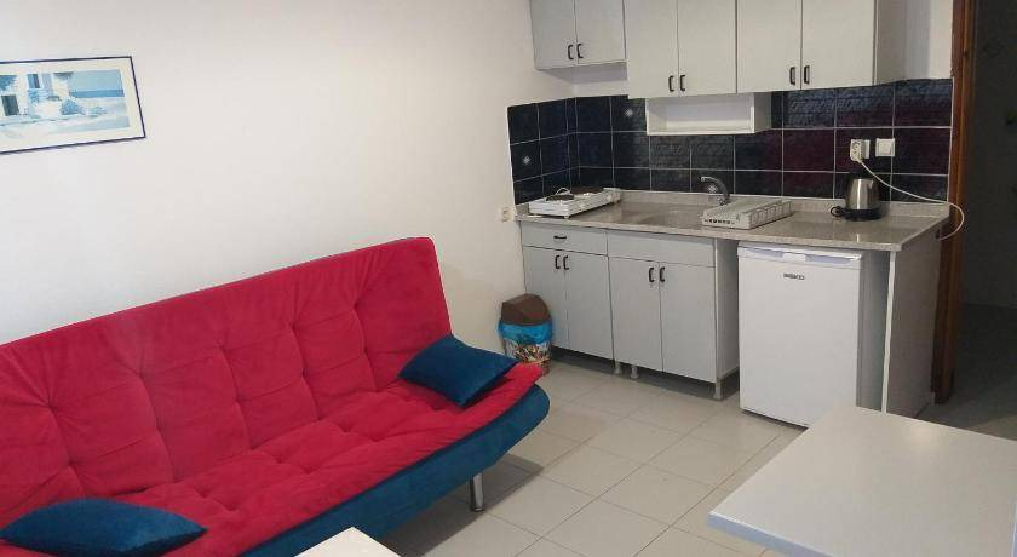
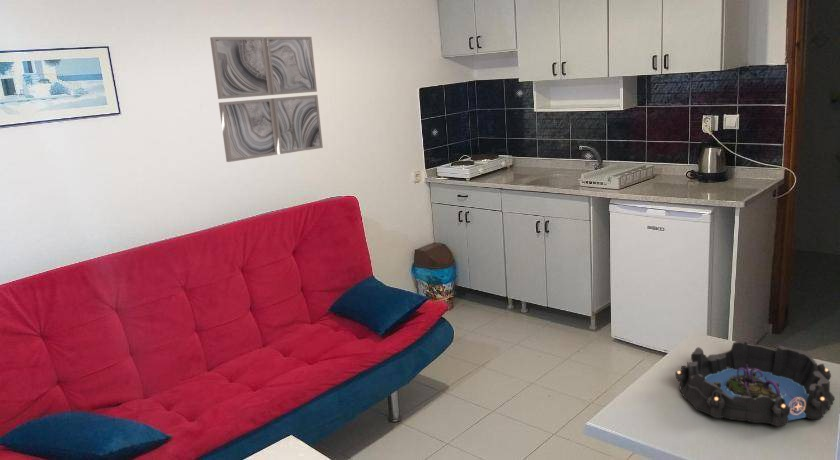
+ wall art [209,36,324,163]
+ decorative bowl [674,340,836,427]
